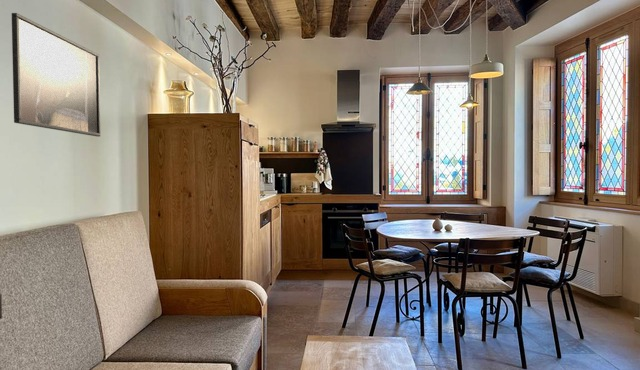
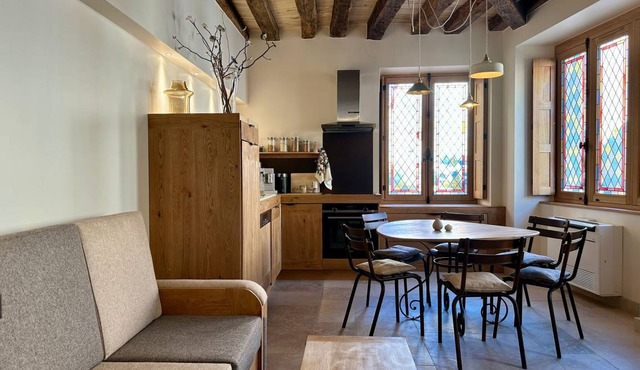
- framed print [11,12,101,138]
